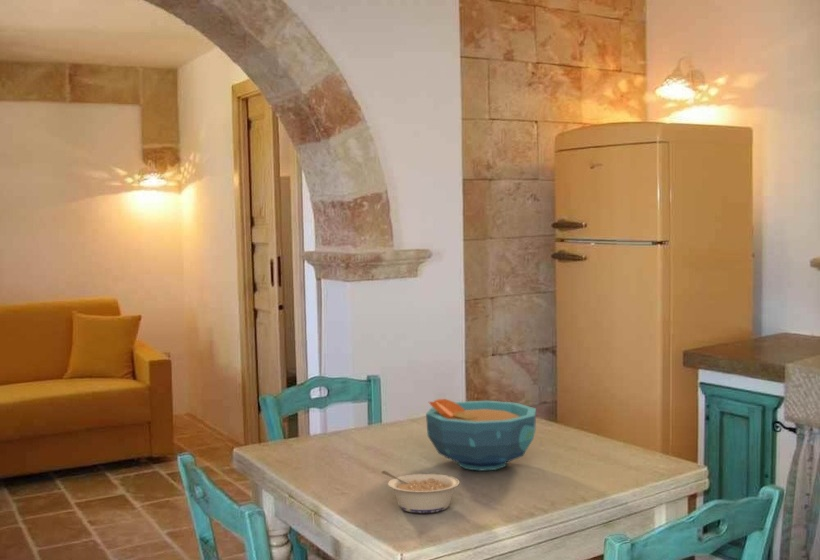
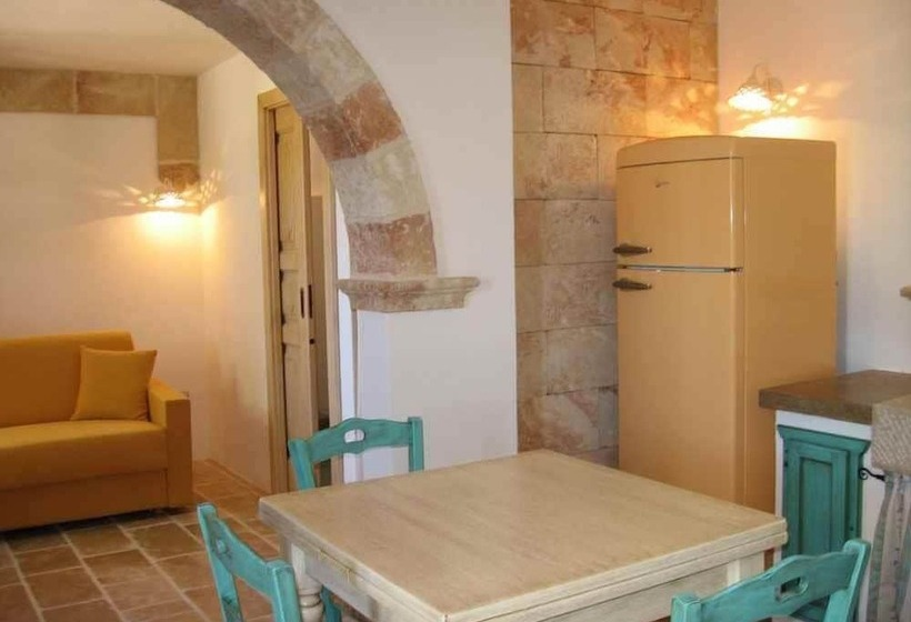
- bowl [425,398,537,472]
- legume [380,470,460,514]
